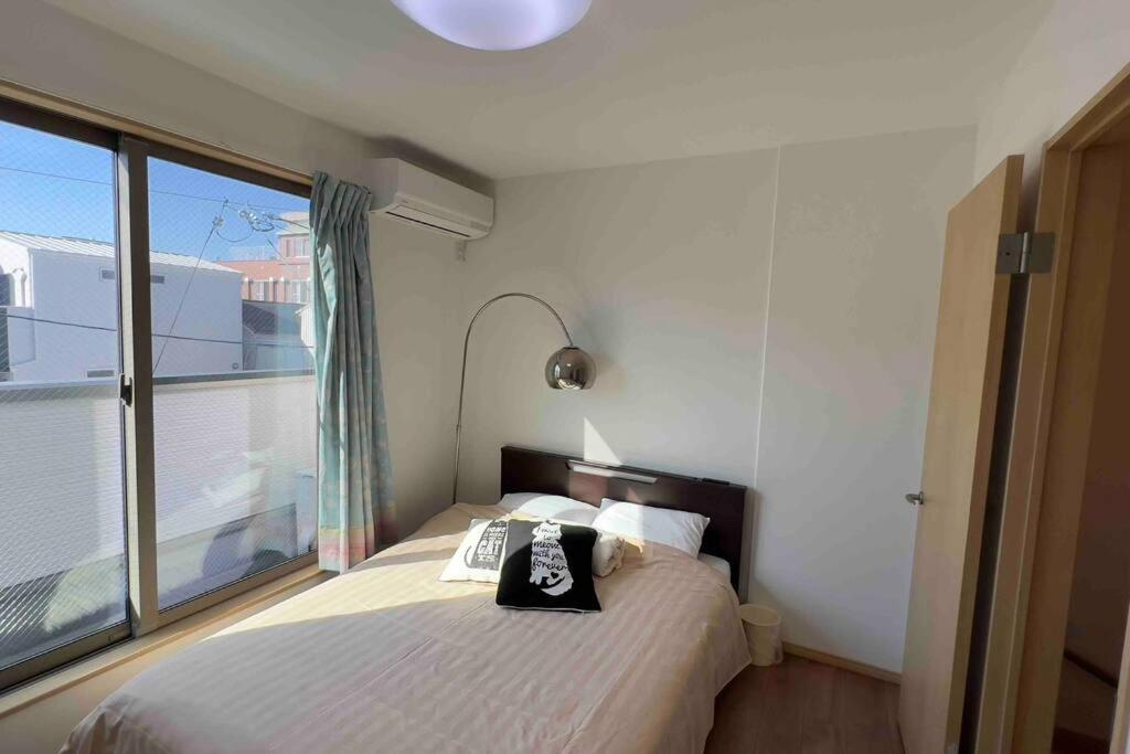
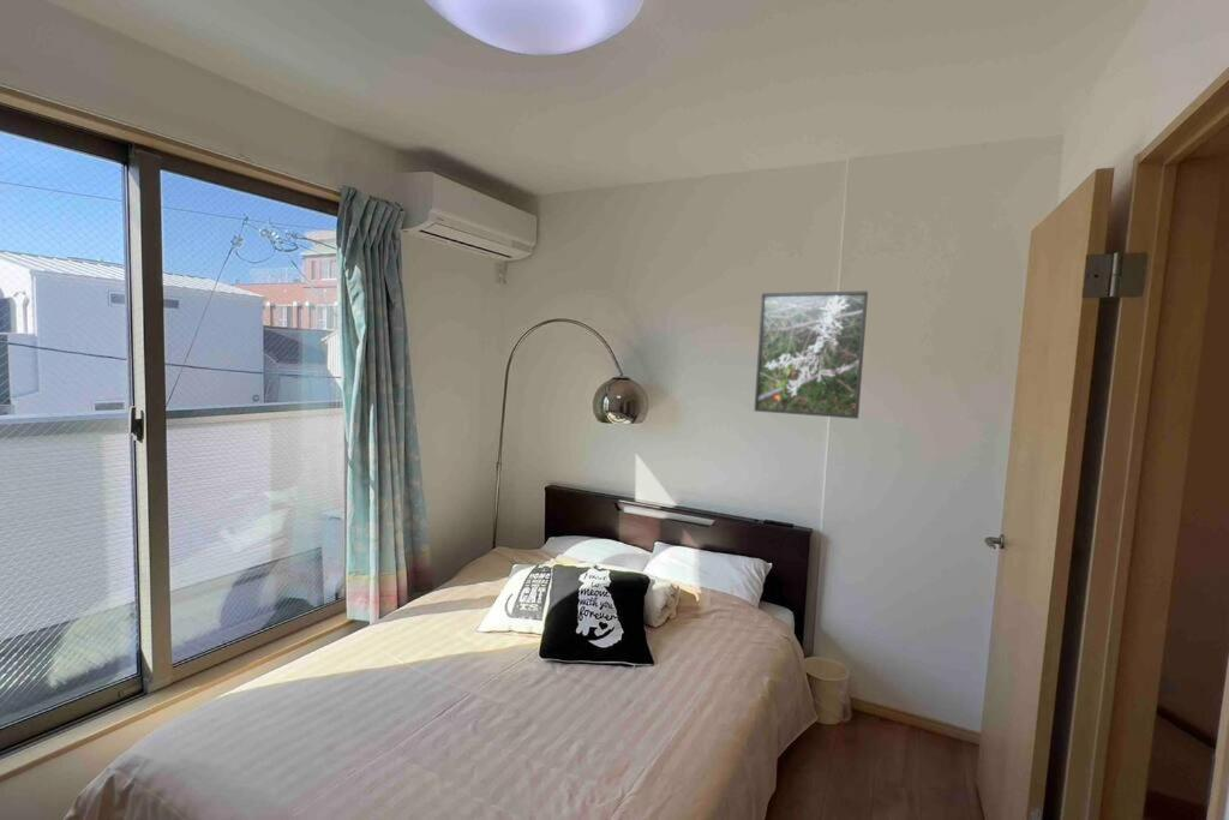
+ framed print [753,291,869,420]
